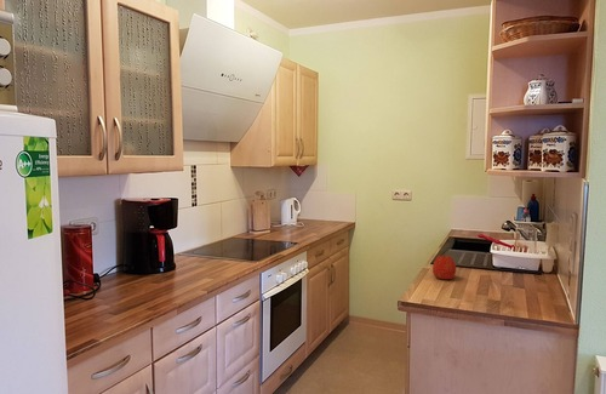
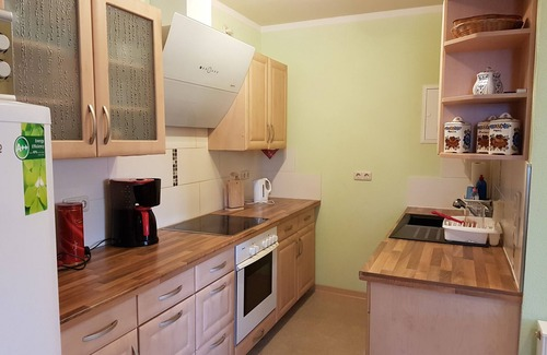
- apple [431,255,457,280]
